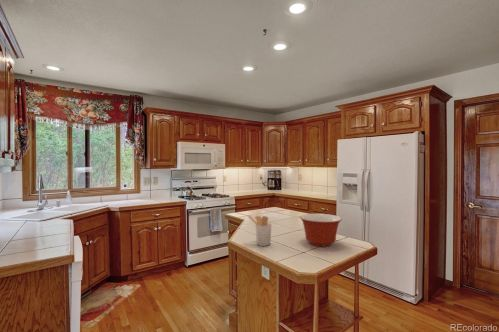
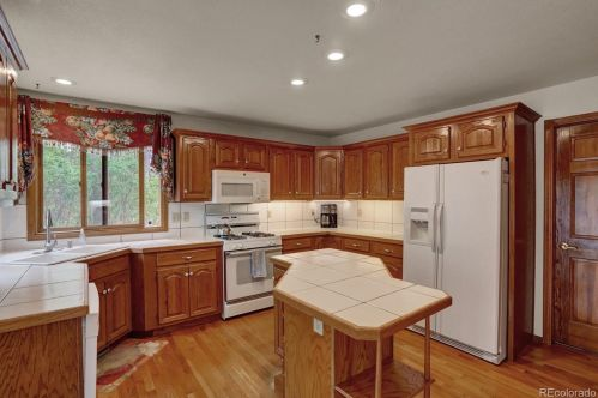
- mixing bowl [299,213,343,247]
- utensil holder [247,214,272,247]
